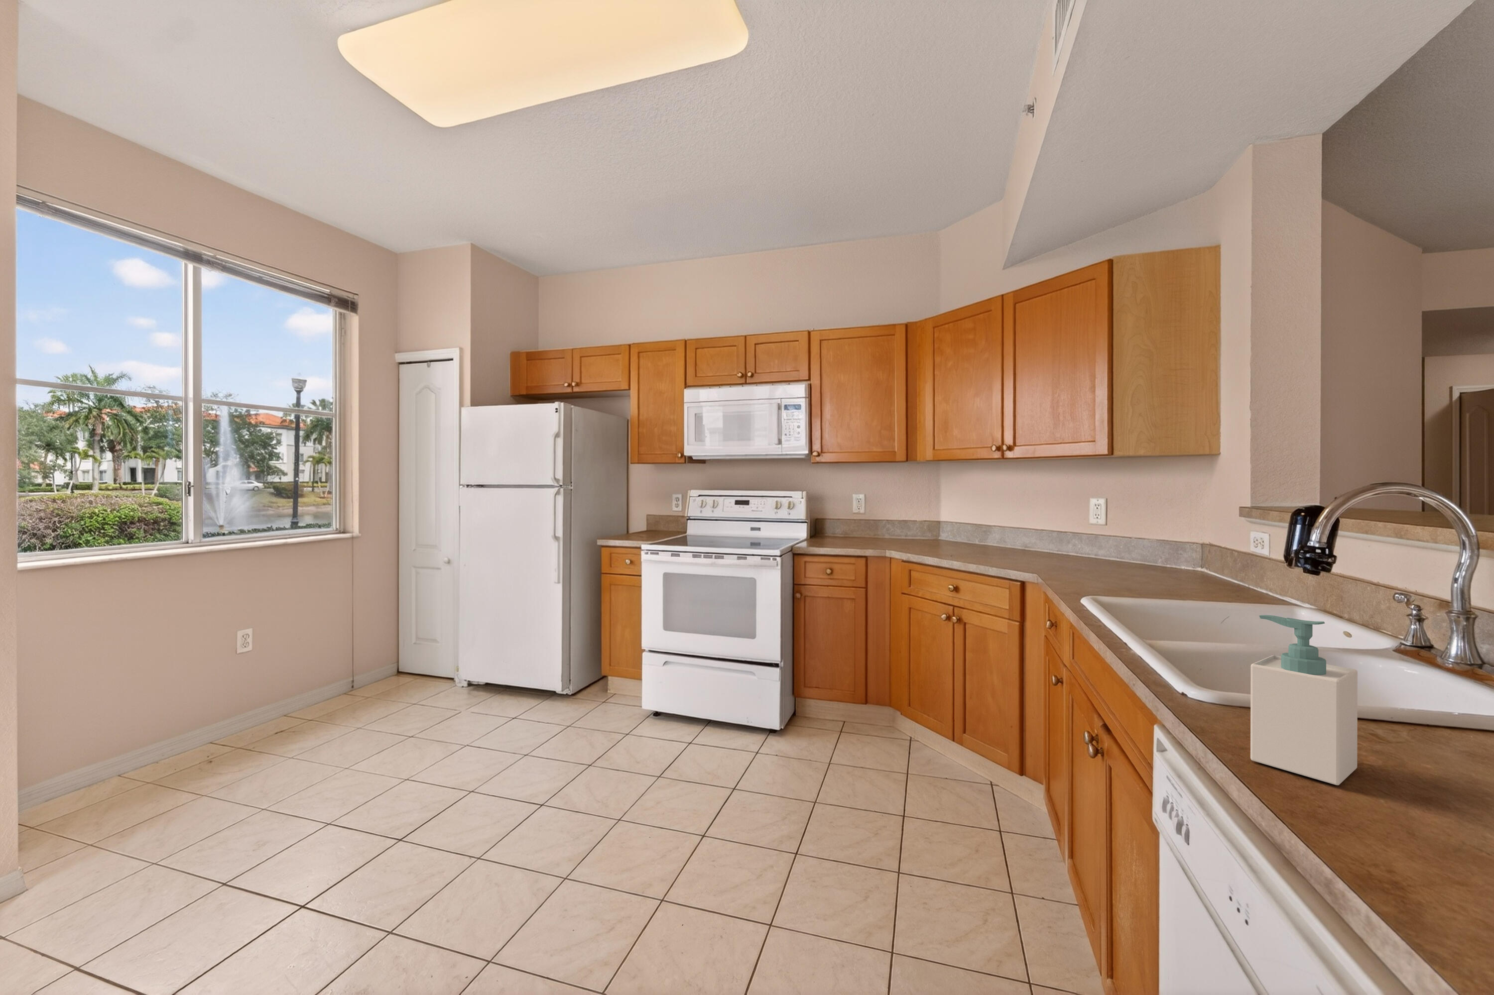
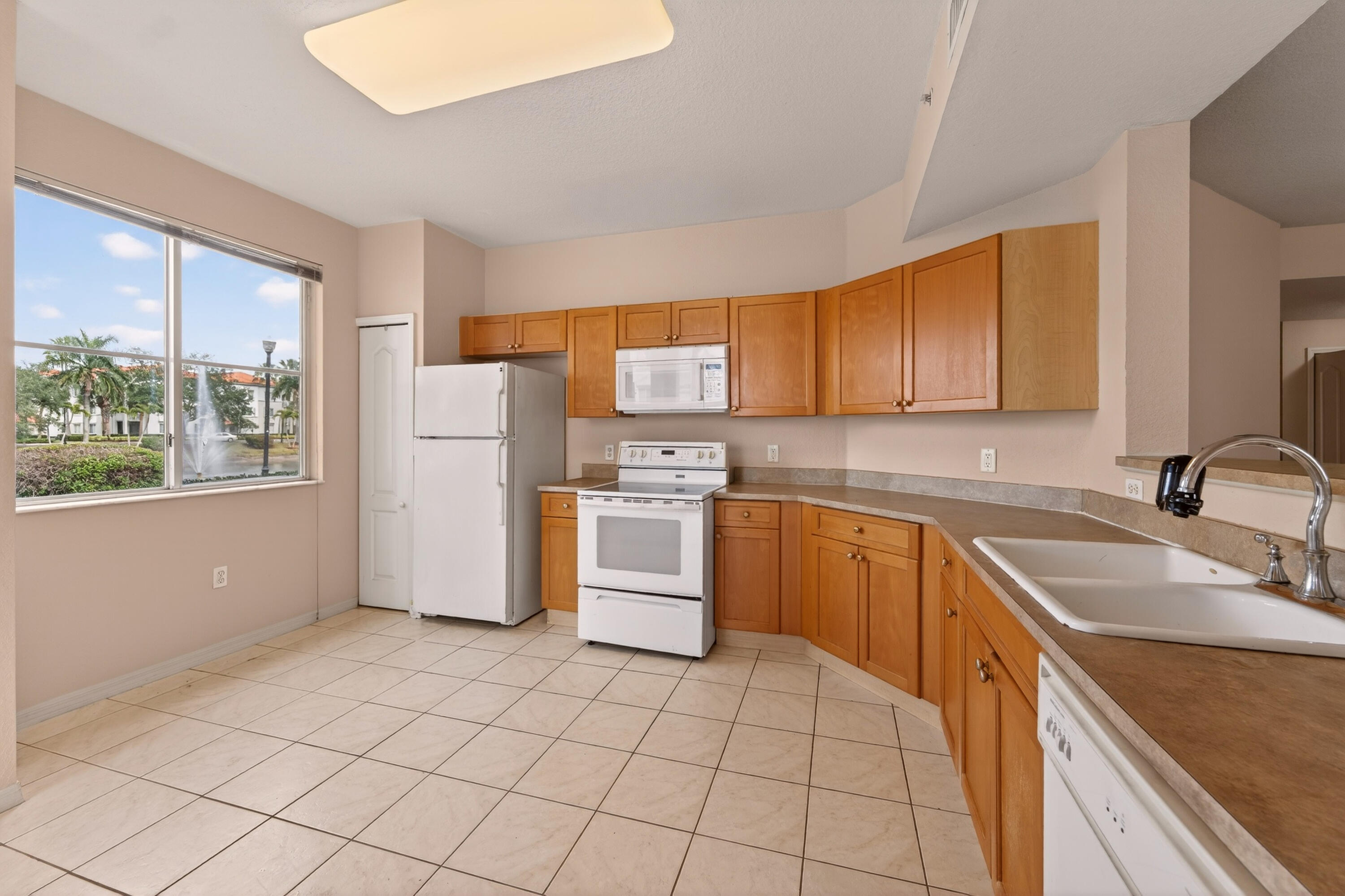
- soap bottle [1250,615,1358,785]
